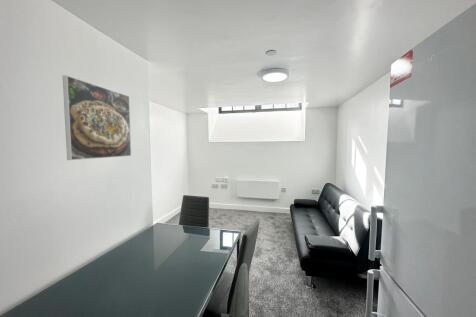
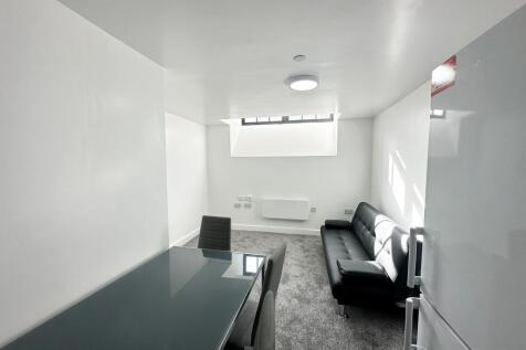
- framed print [62,74,132,161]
